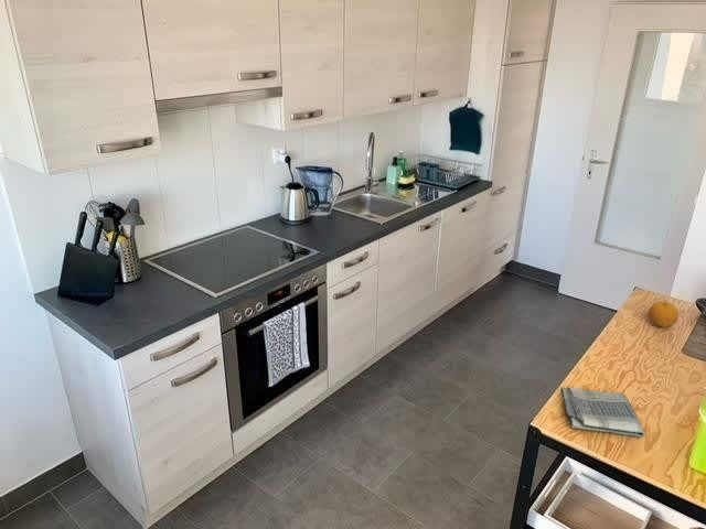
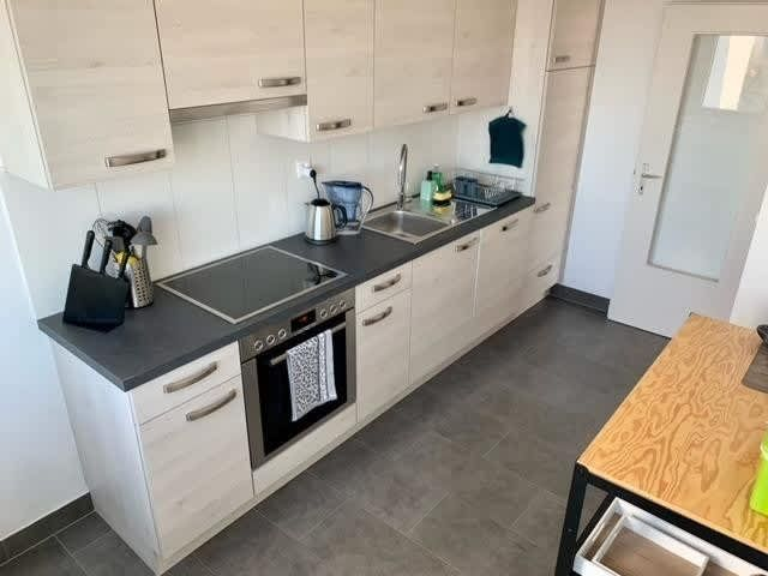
- fruit [646,298,680,328]
- dish towel [559,386,646,439]
